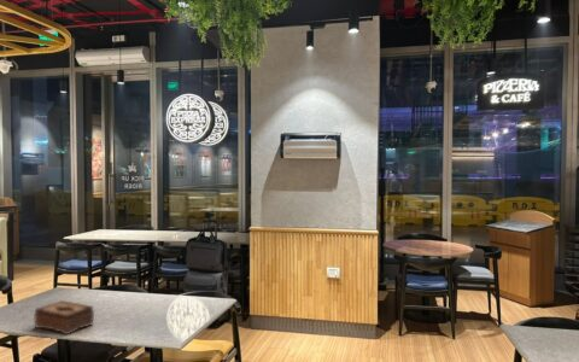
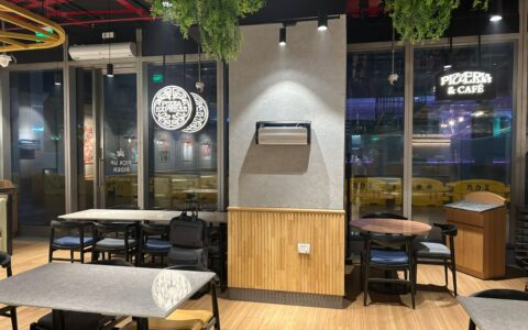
- tissue box [33,299,95,335]
